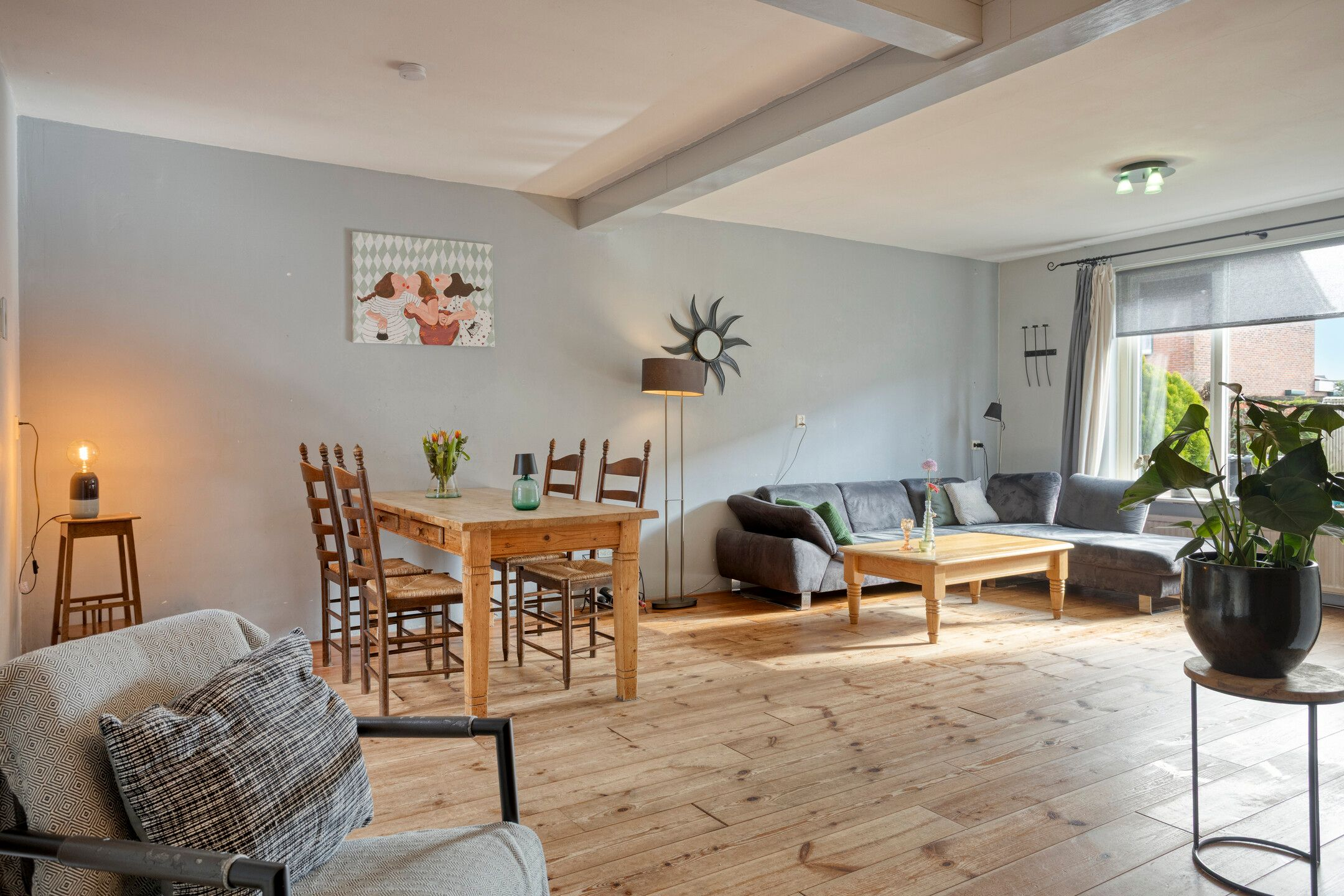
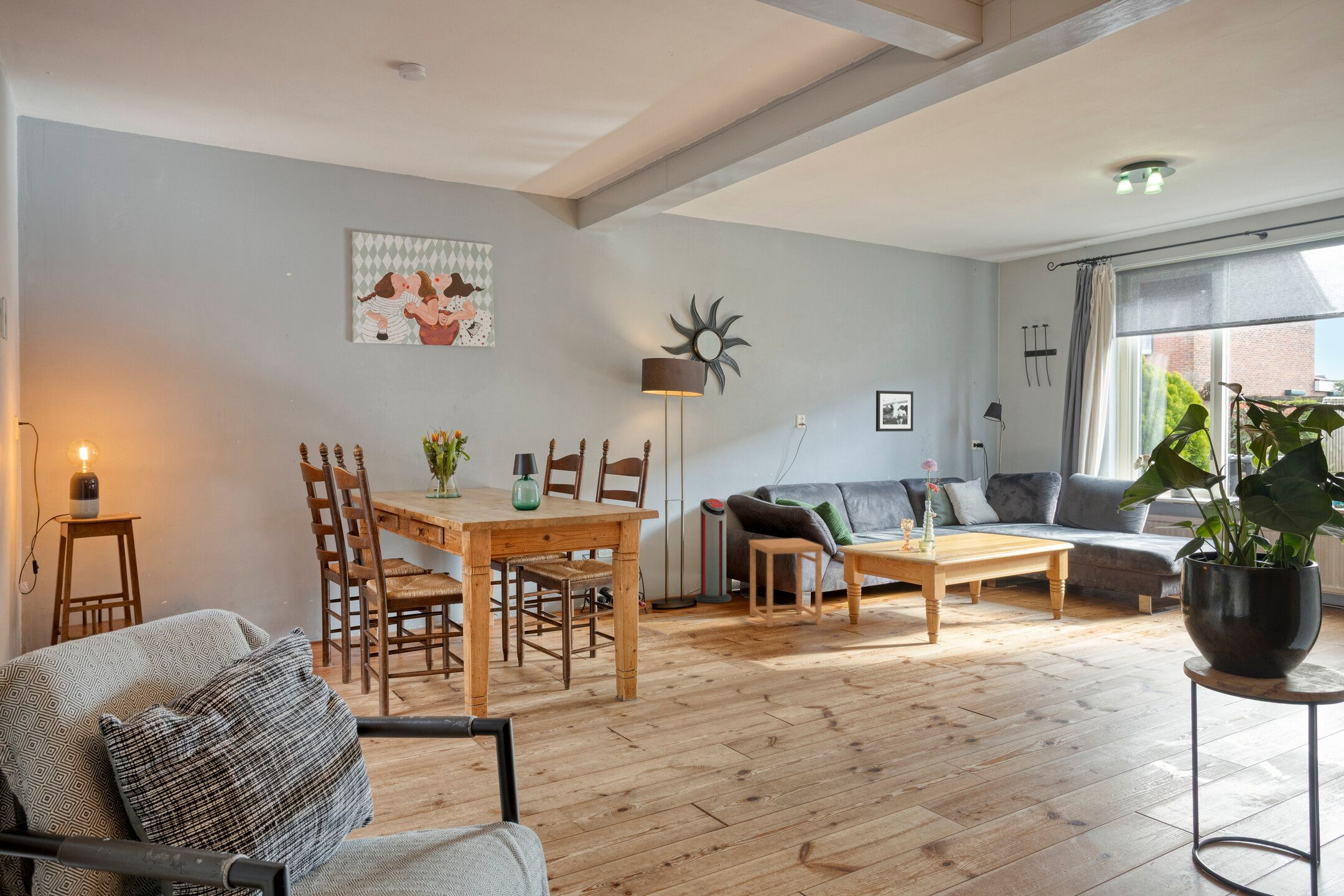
+ side table [749,538,824,628]
+ air purifier [694,498,732,604]
+ picture frame [875,390,914,432]
